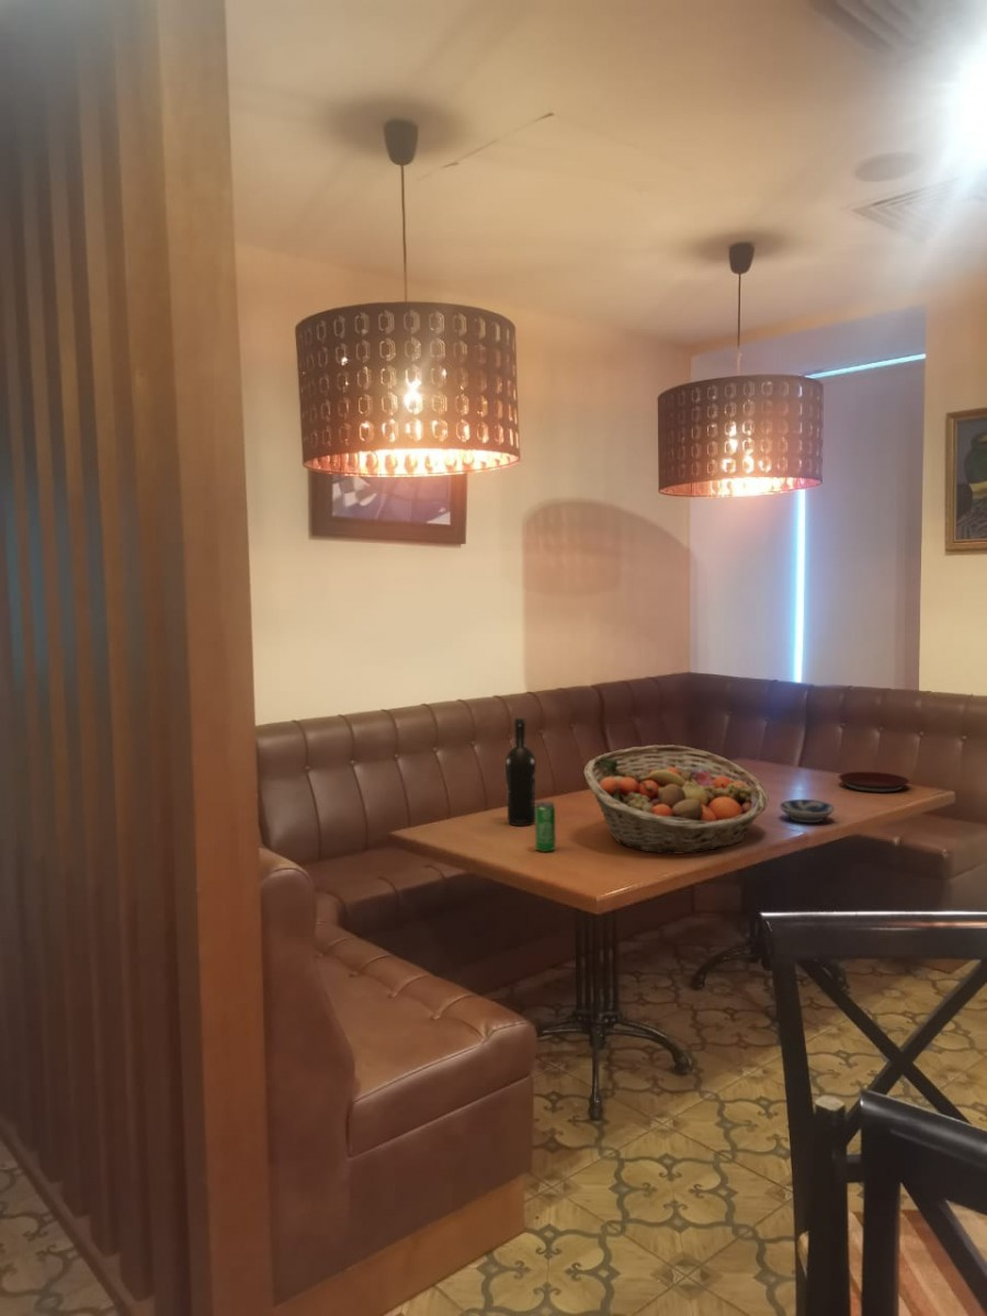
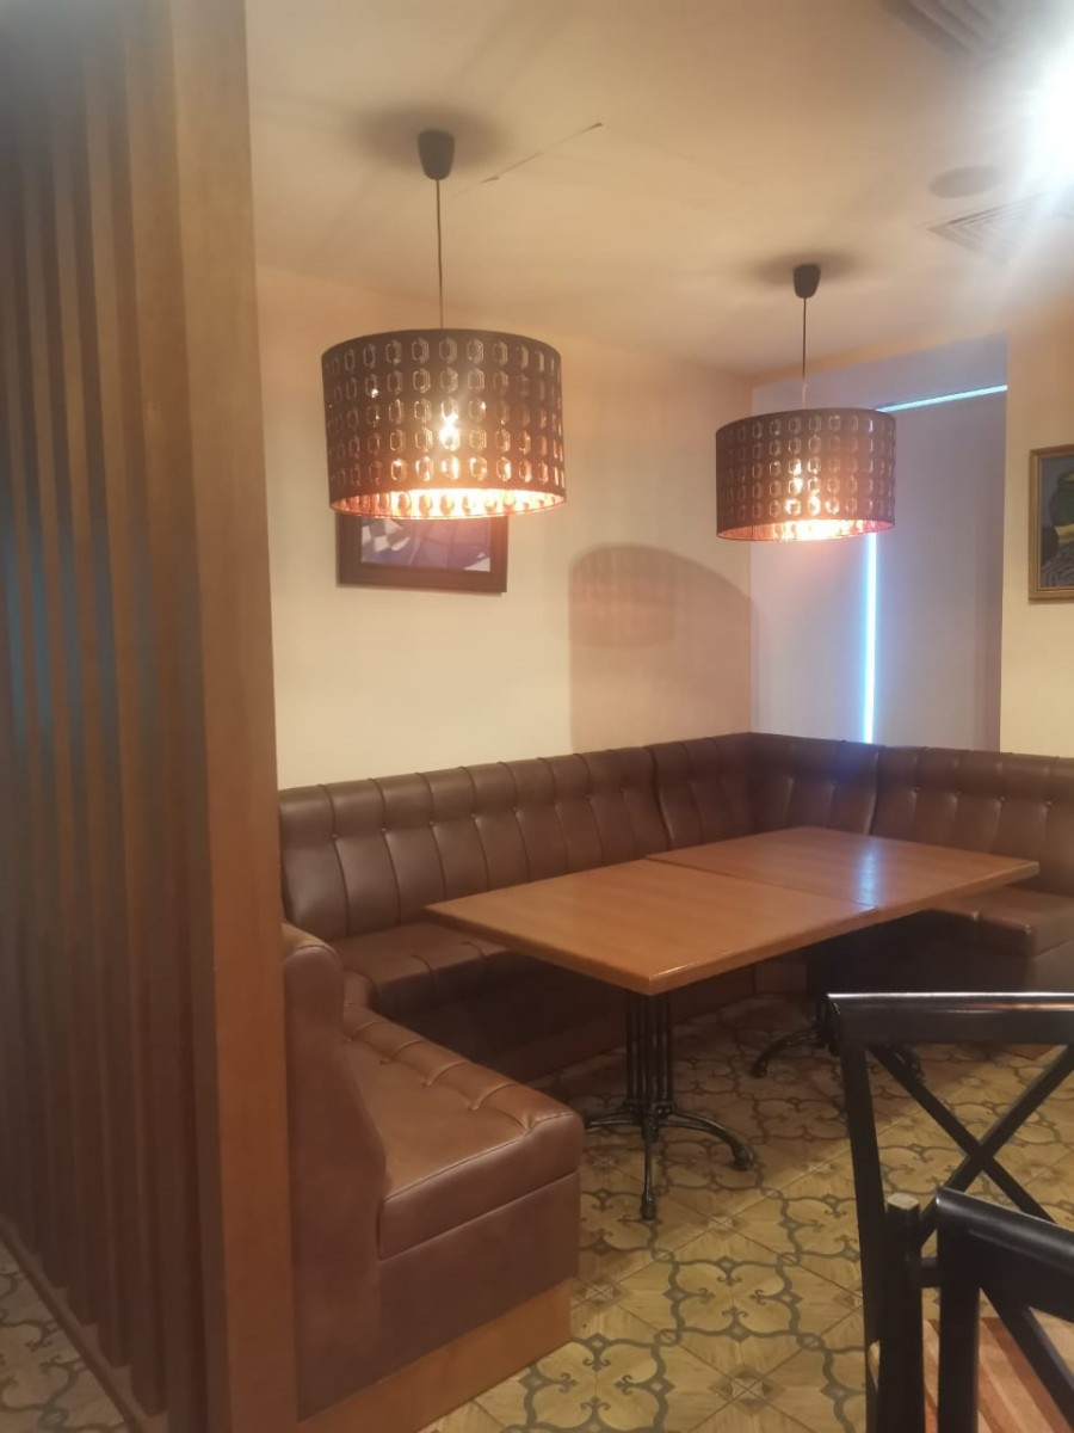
- bowl [779,798,836,824]
- beverage can [534,801,557,853]
- fruit basket [582,745,770,854]
- plate [838,771,911,793]
- wine bottle [504,717,536,827]
